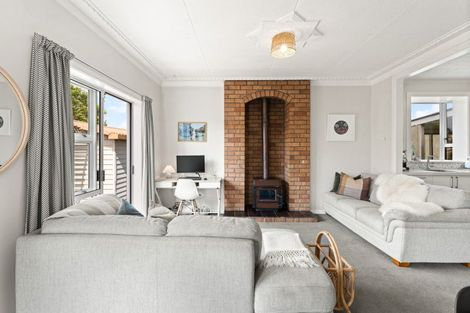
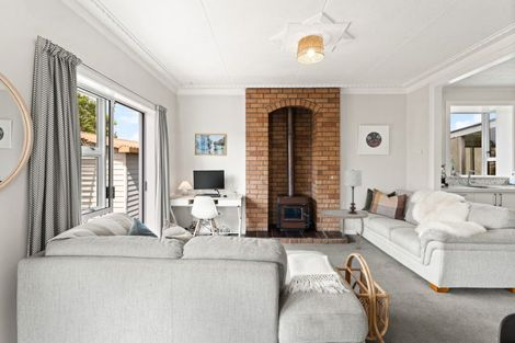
+ lamp [343,169,363,214]
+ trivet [319,208,369,249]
